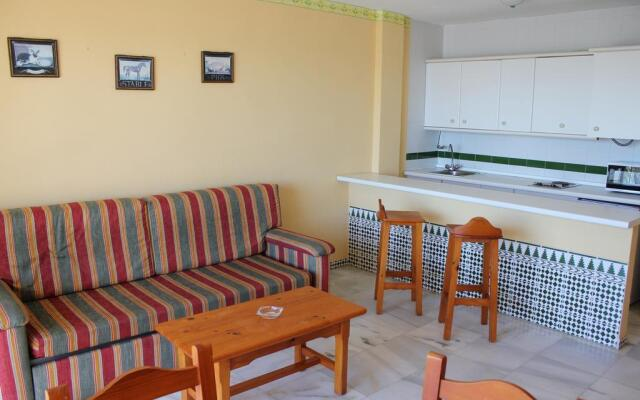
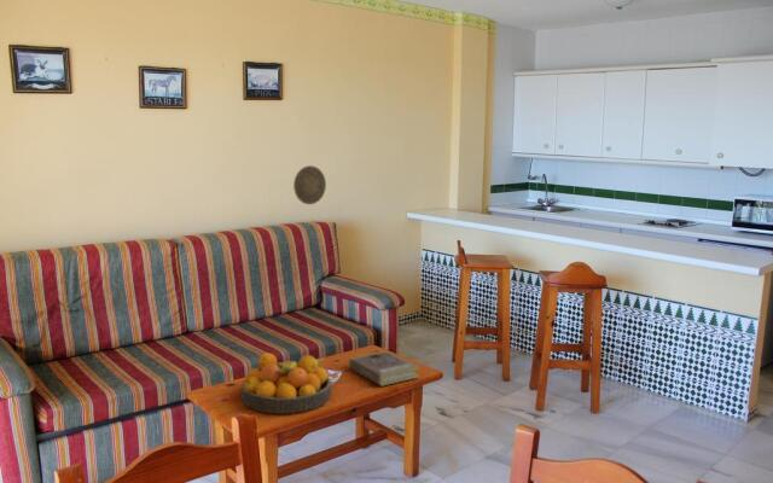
+ fruit bowl [239,351,333,414]
+ decorative plate [292,164,327,205]
+ book [348,350,420,388]
